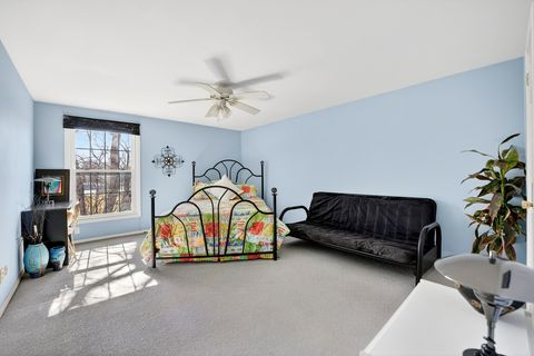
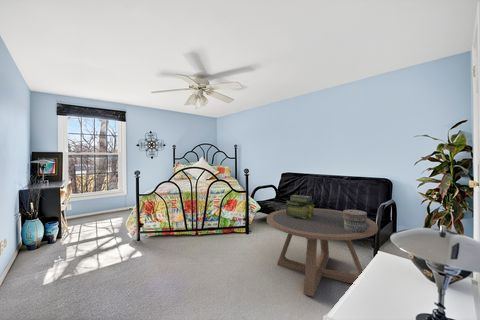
+ stack of books [285,194,316,218]
+ coffee table [266,207,379,298]
+ decorative box [342,209,368,233]
